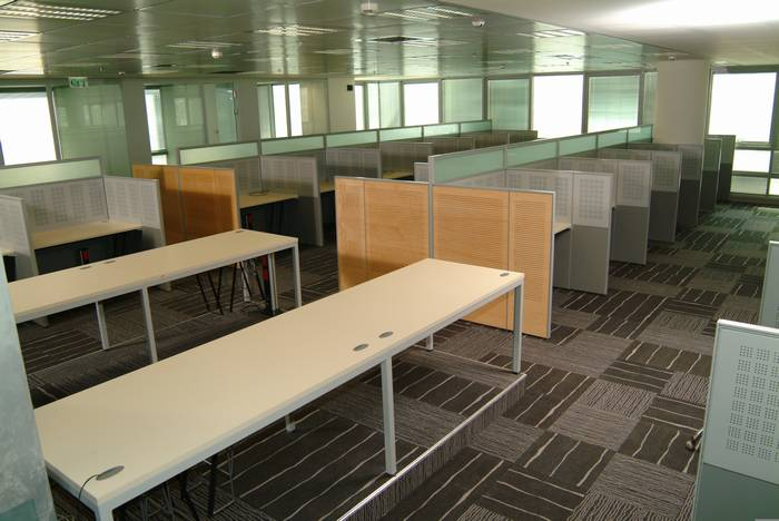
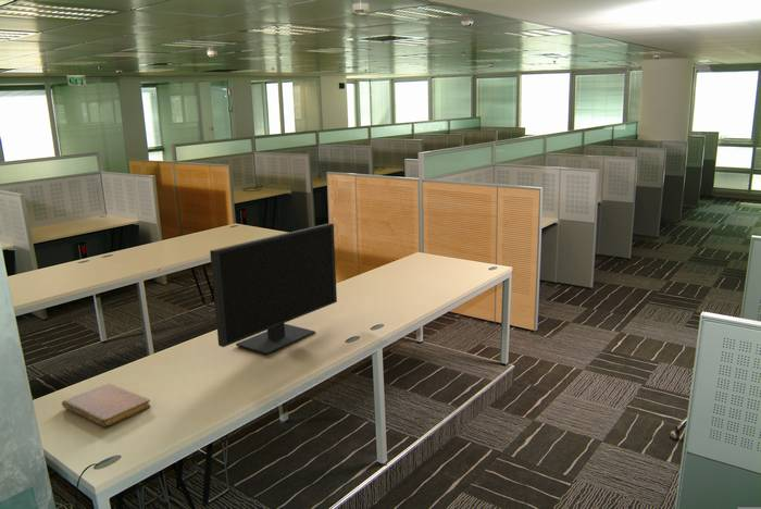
+ monitor [209,222,338,356]
+ notebook [61,383,152,429]
